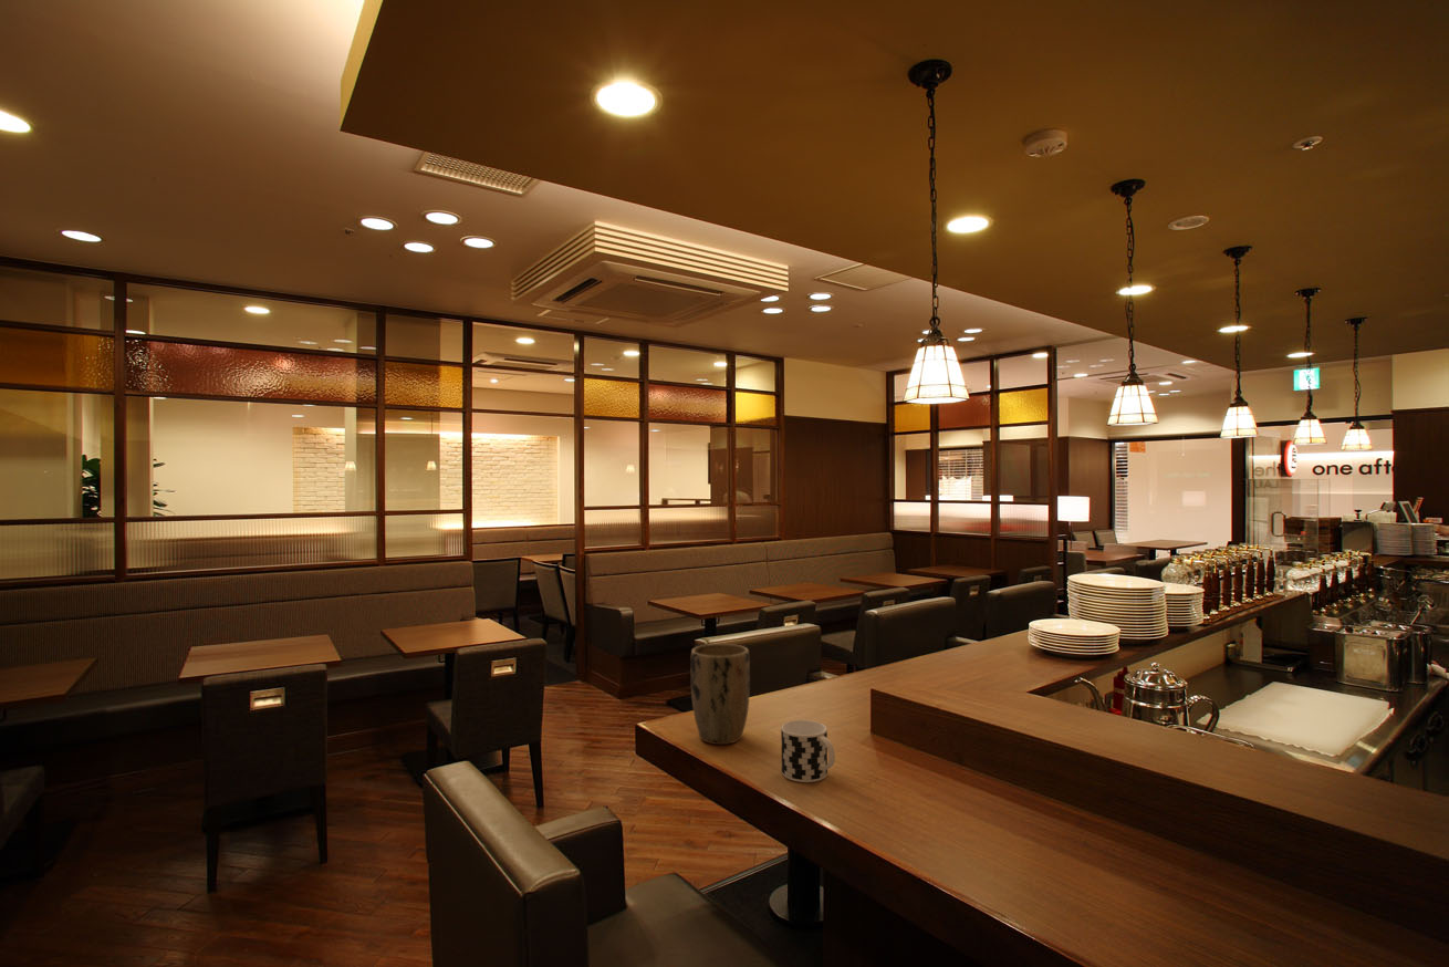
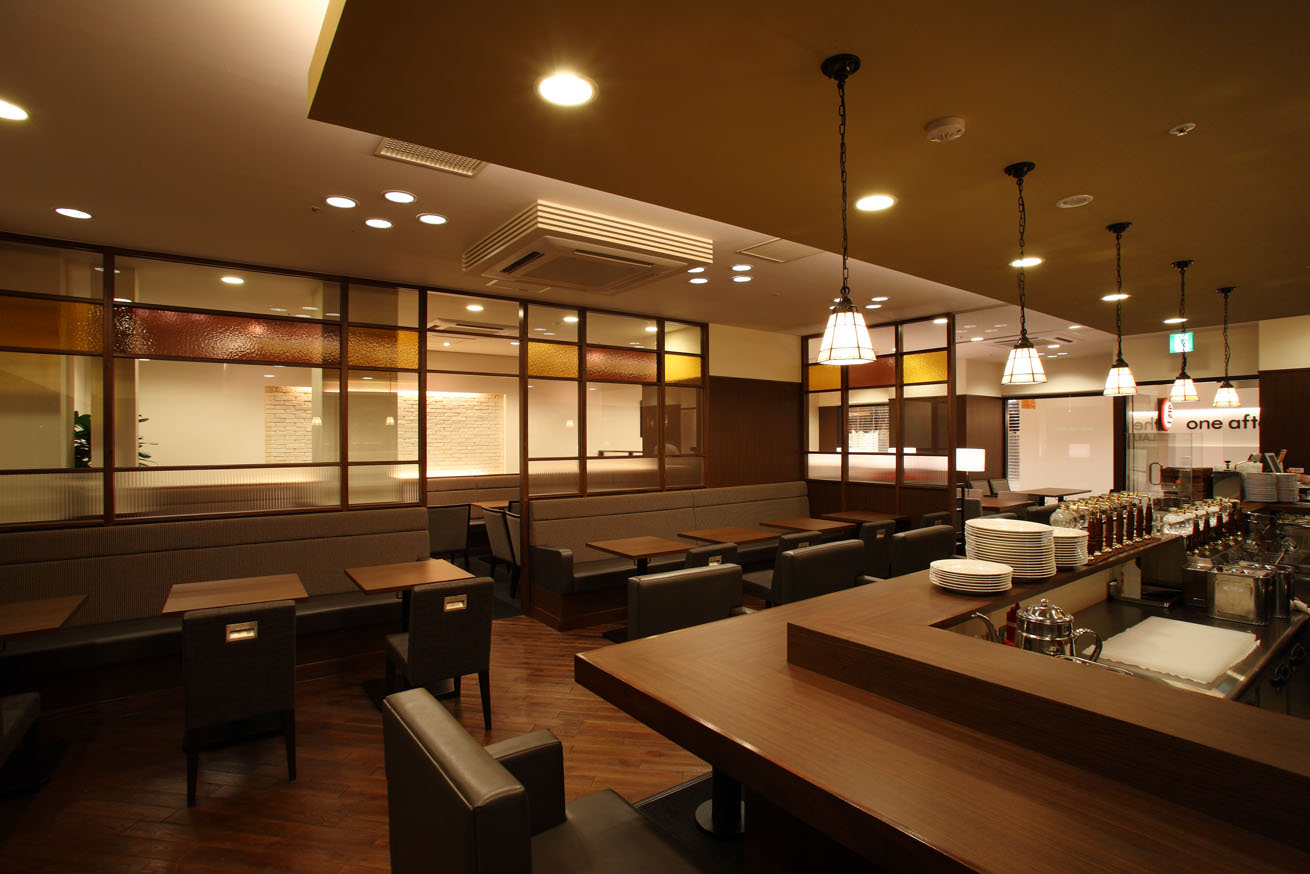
- cup [780,719,836,783]
- plant pot [689,643,751,746]
